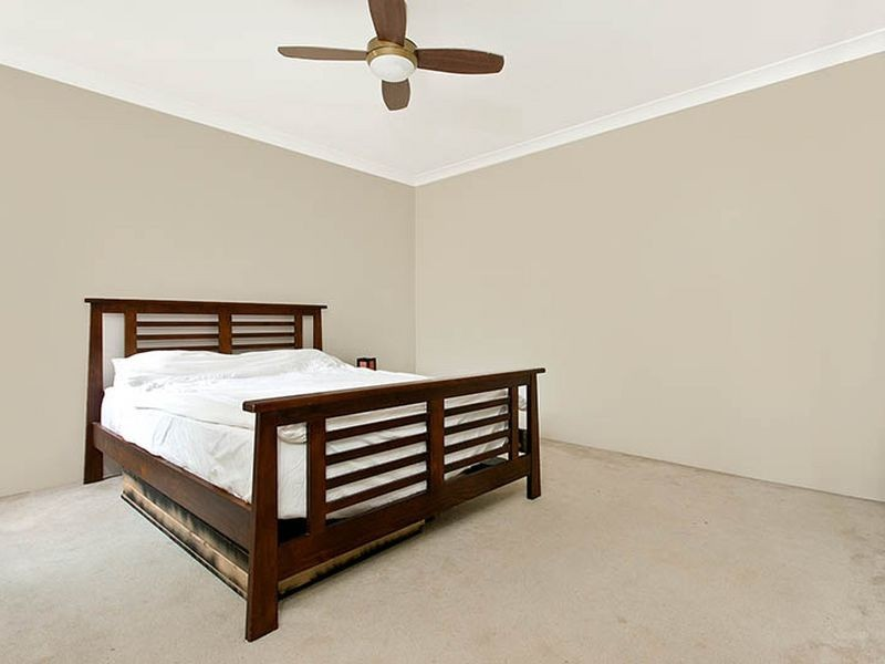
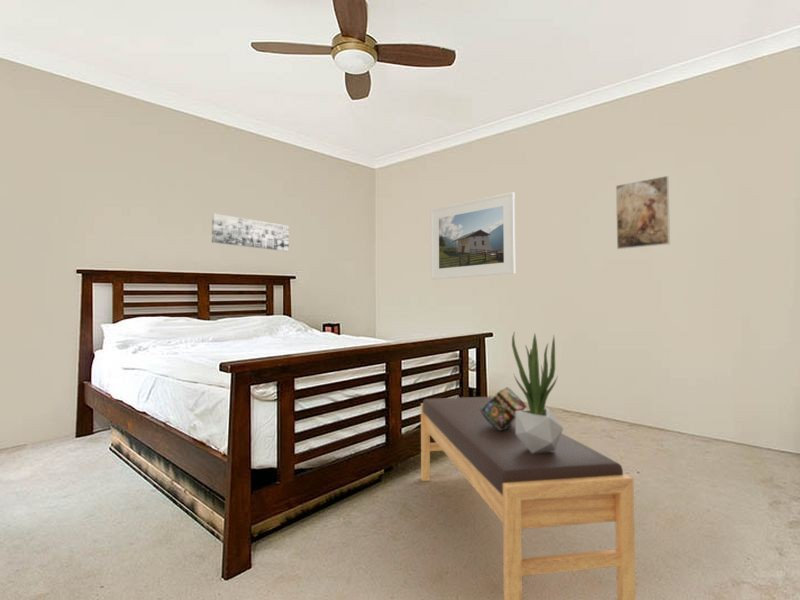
+ wall art [211,213,290,252]
+ bench [420,396,637,600]
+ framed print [615,175,671,250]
+ decorative box [480,387,527,430]
+ potted plant [511,332,564,453]
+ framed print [430,191,516,281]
